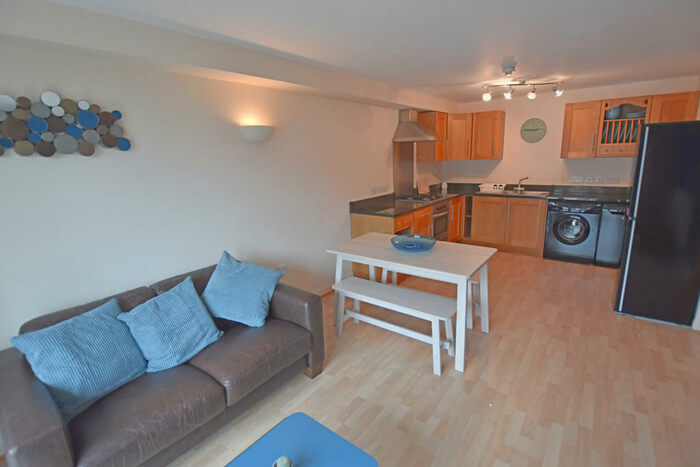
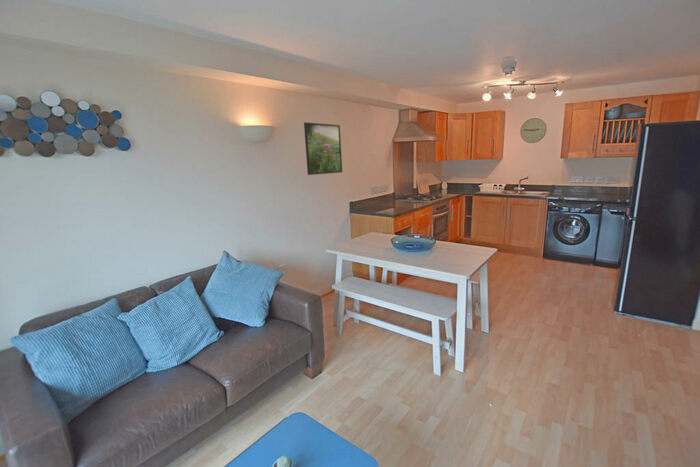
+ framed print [303,121,343,176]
